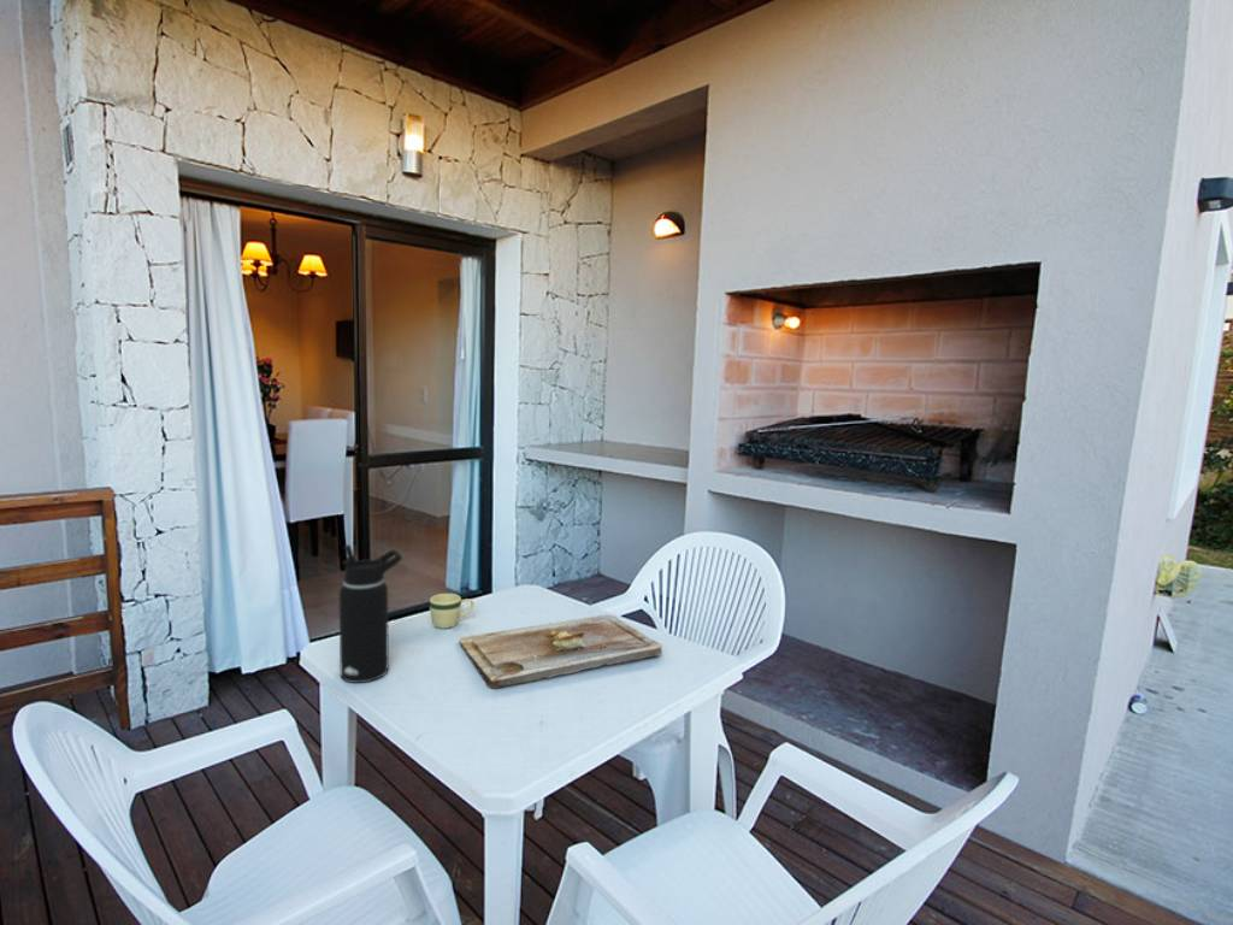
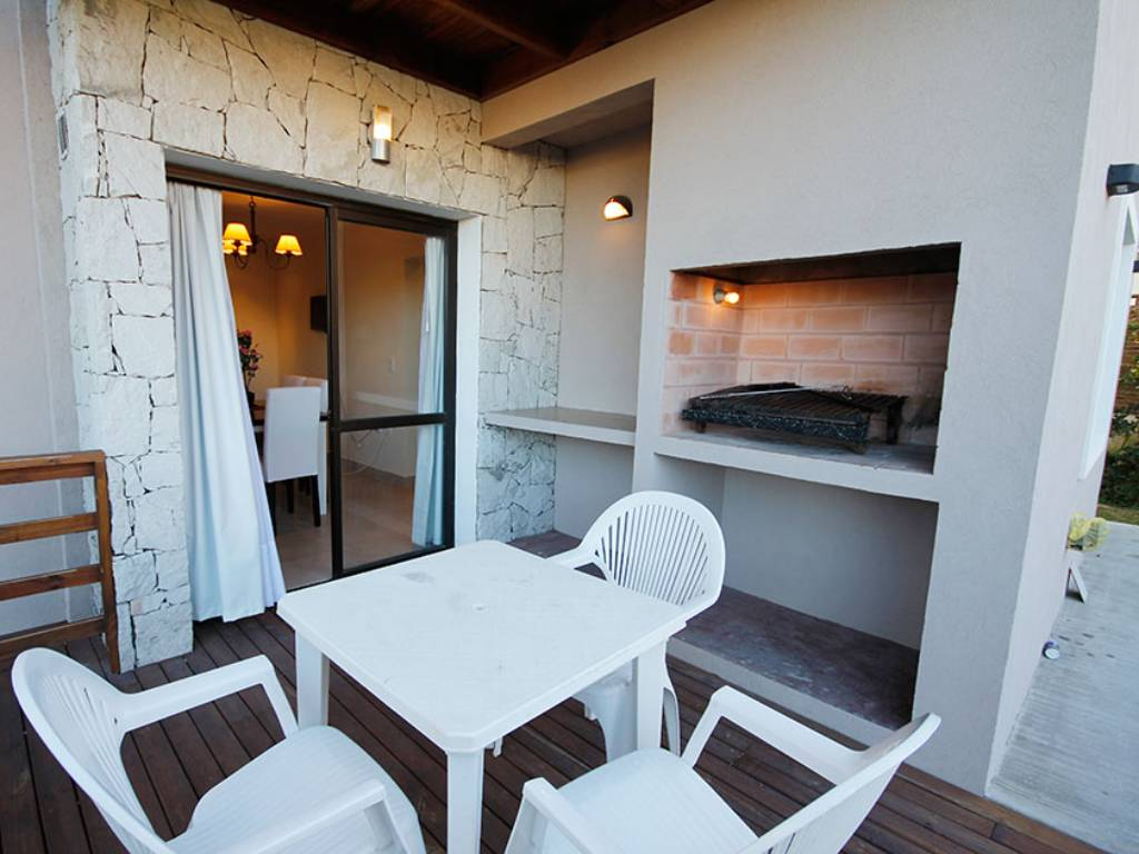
- water bottle [338,543,403,684]
- cutting board [458,614,663,690]
- mug [429,593,476,630]
